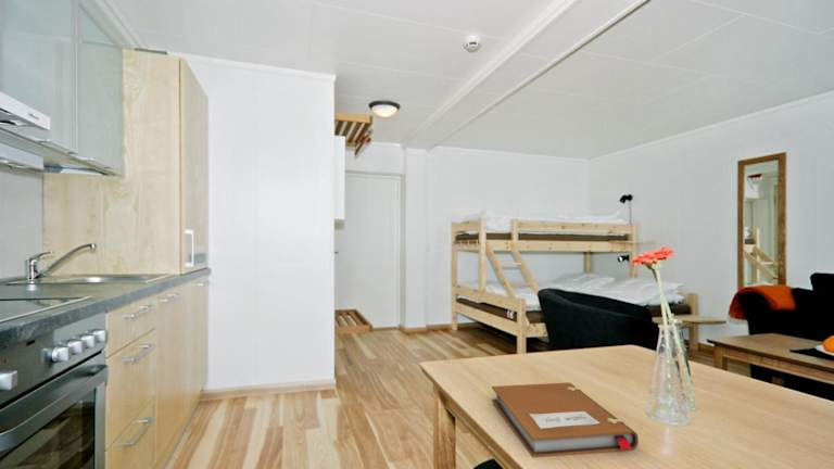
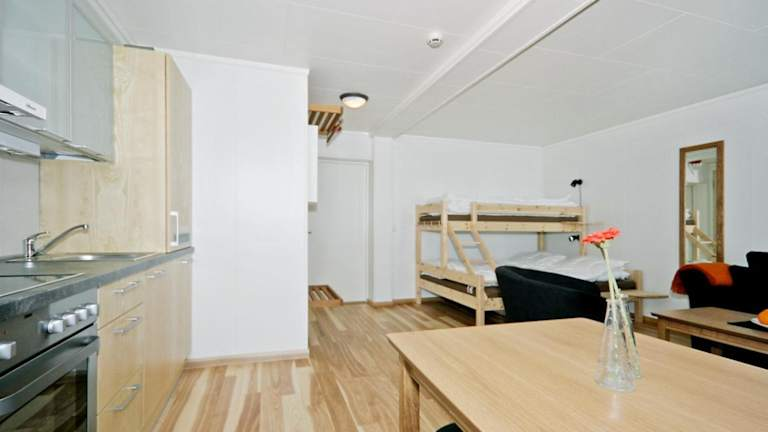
- notebook [491,381,640,458]
